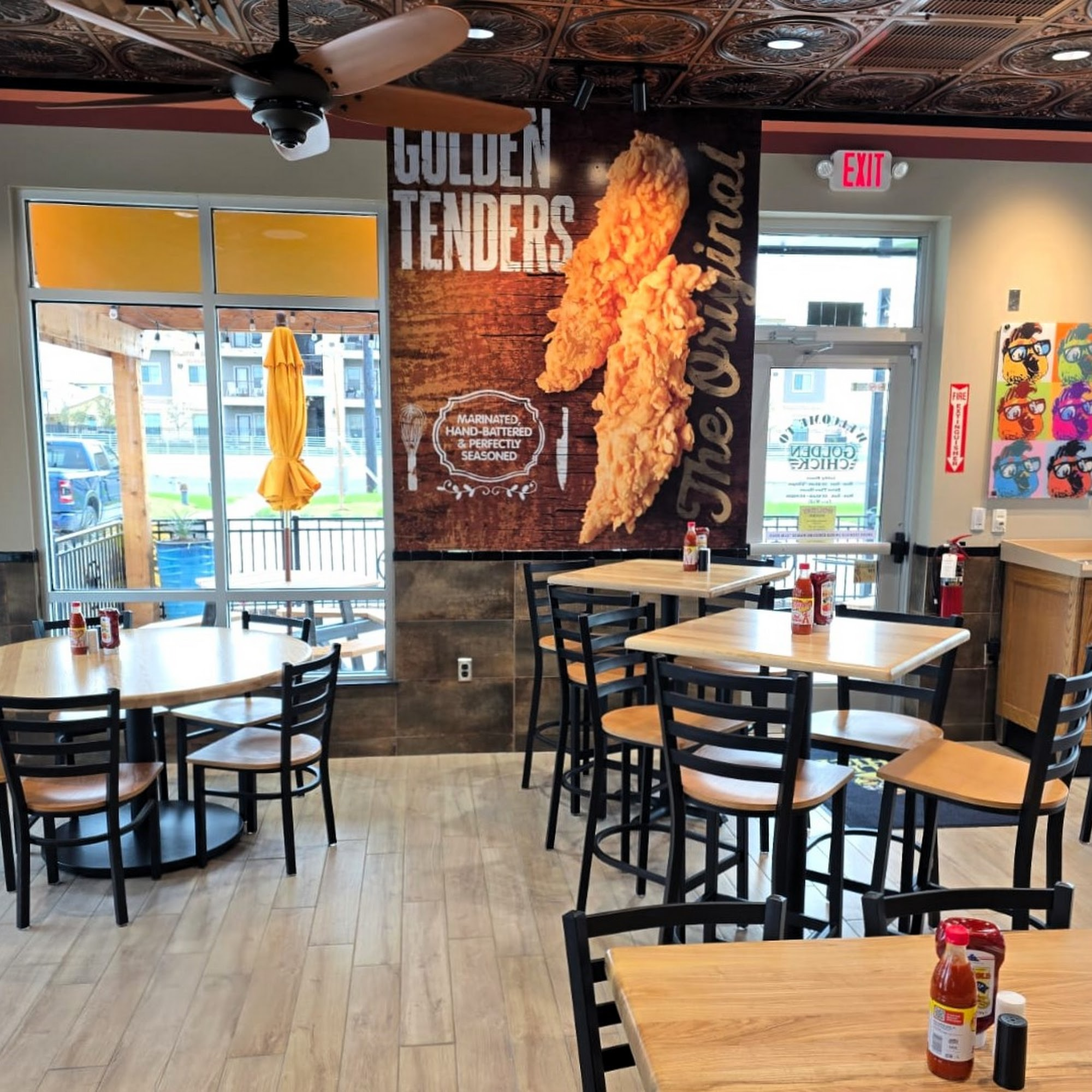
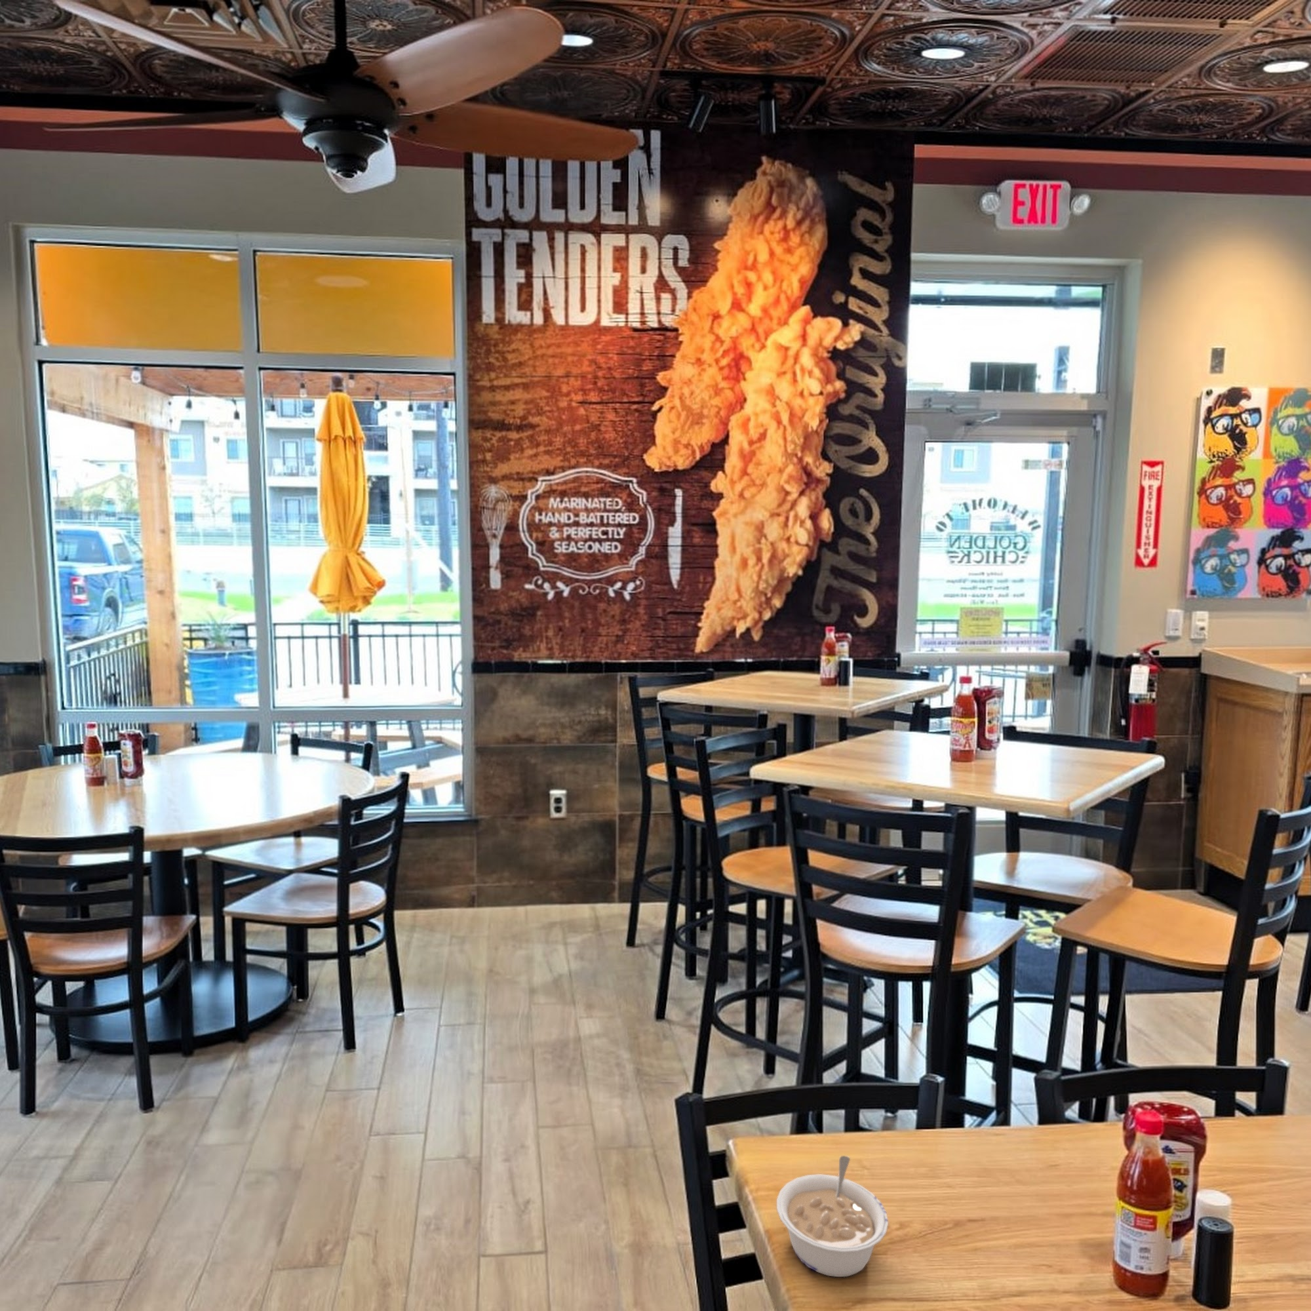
+ legume [776,1155,888,1277]
